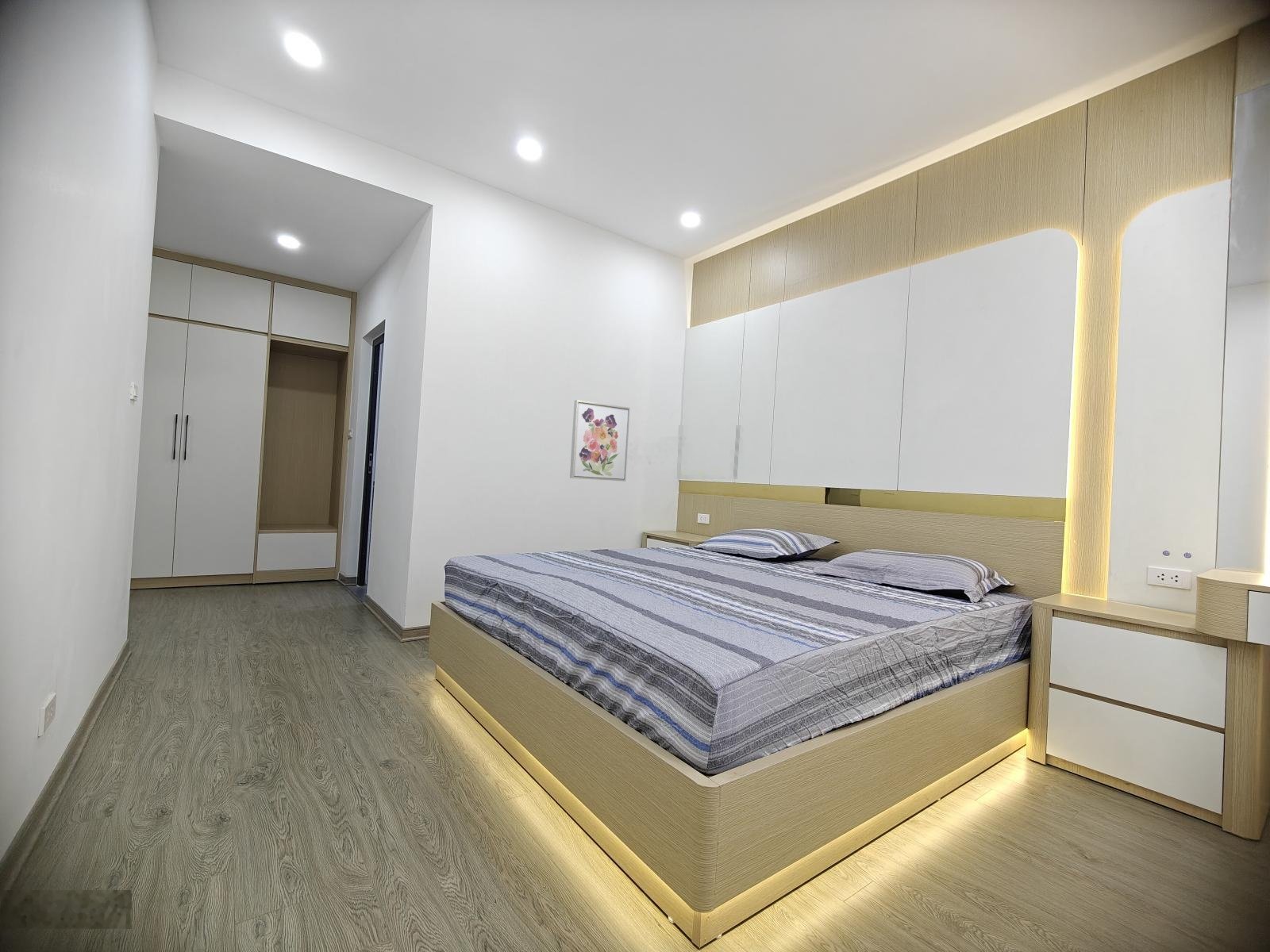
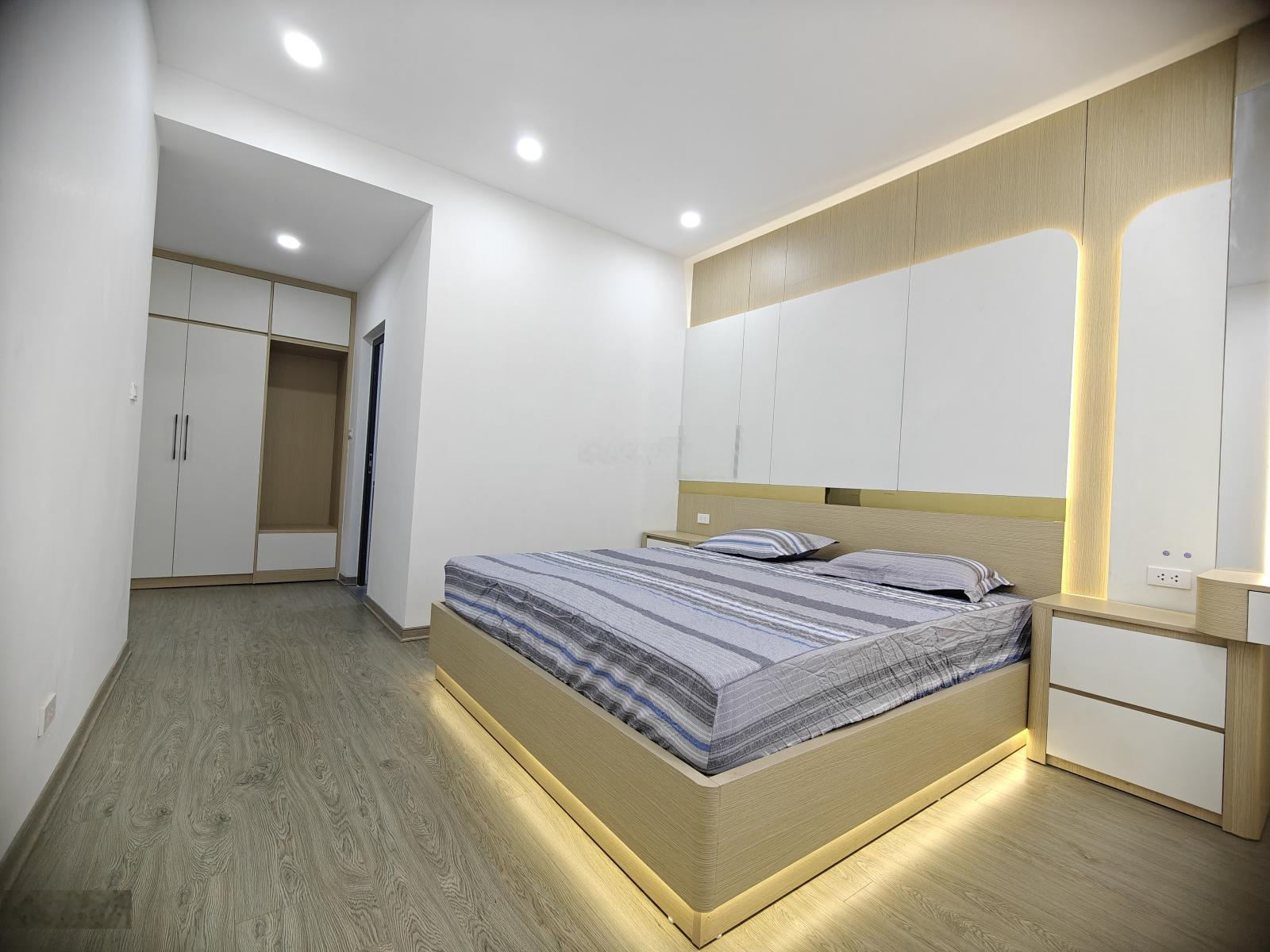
- wall art [569,399,631,482]
